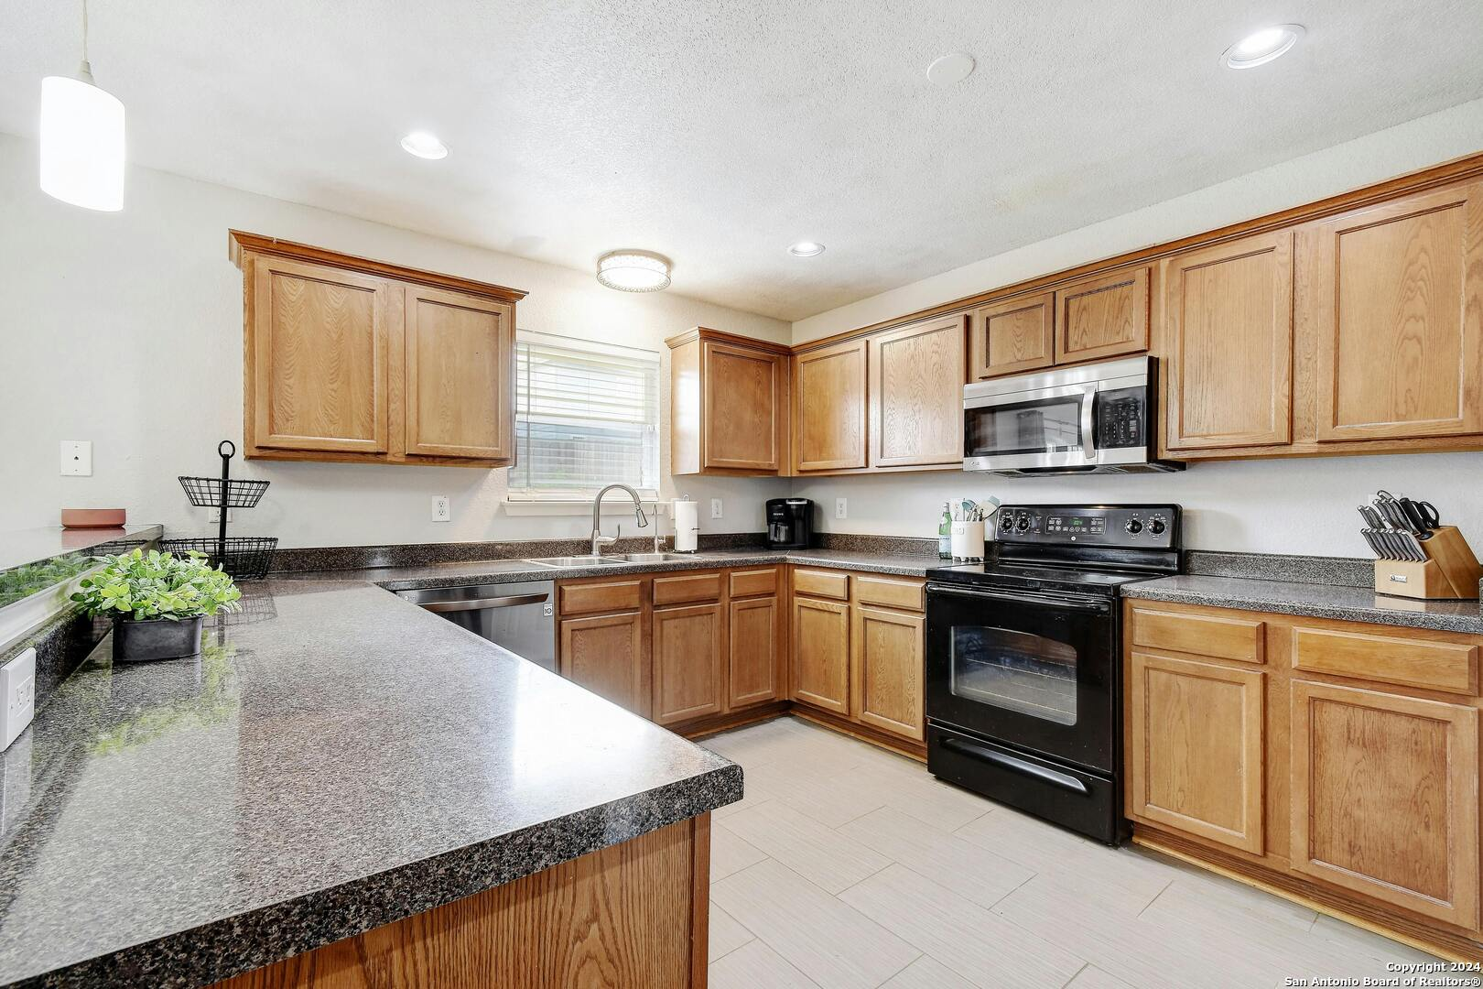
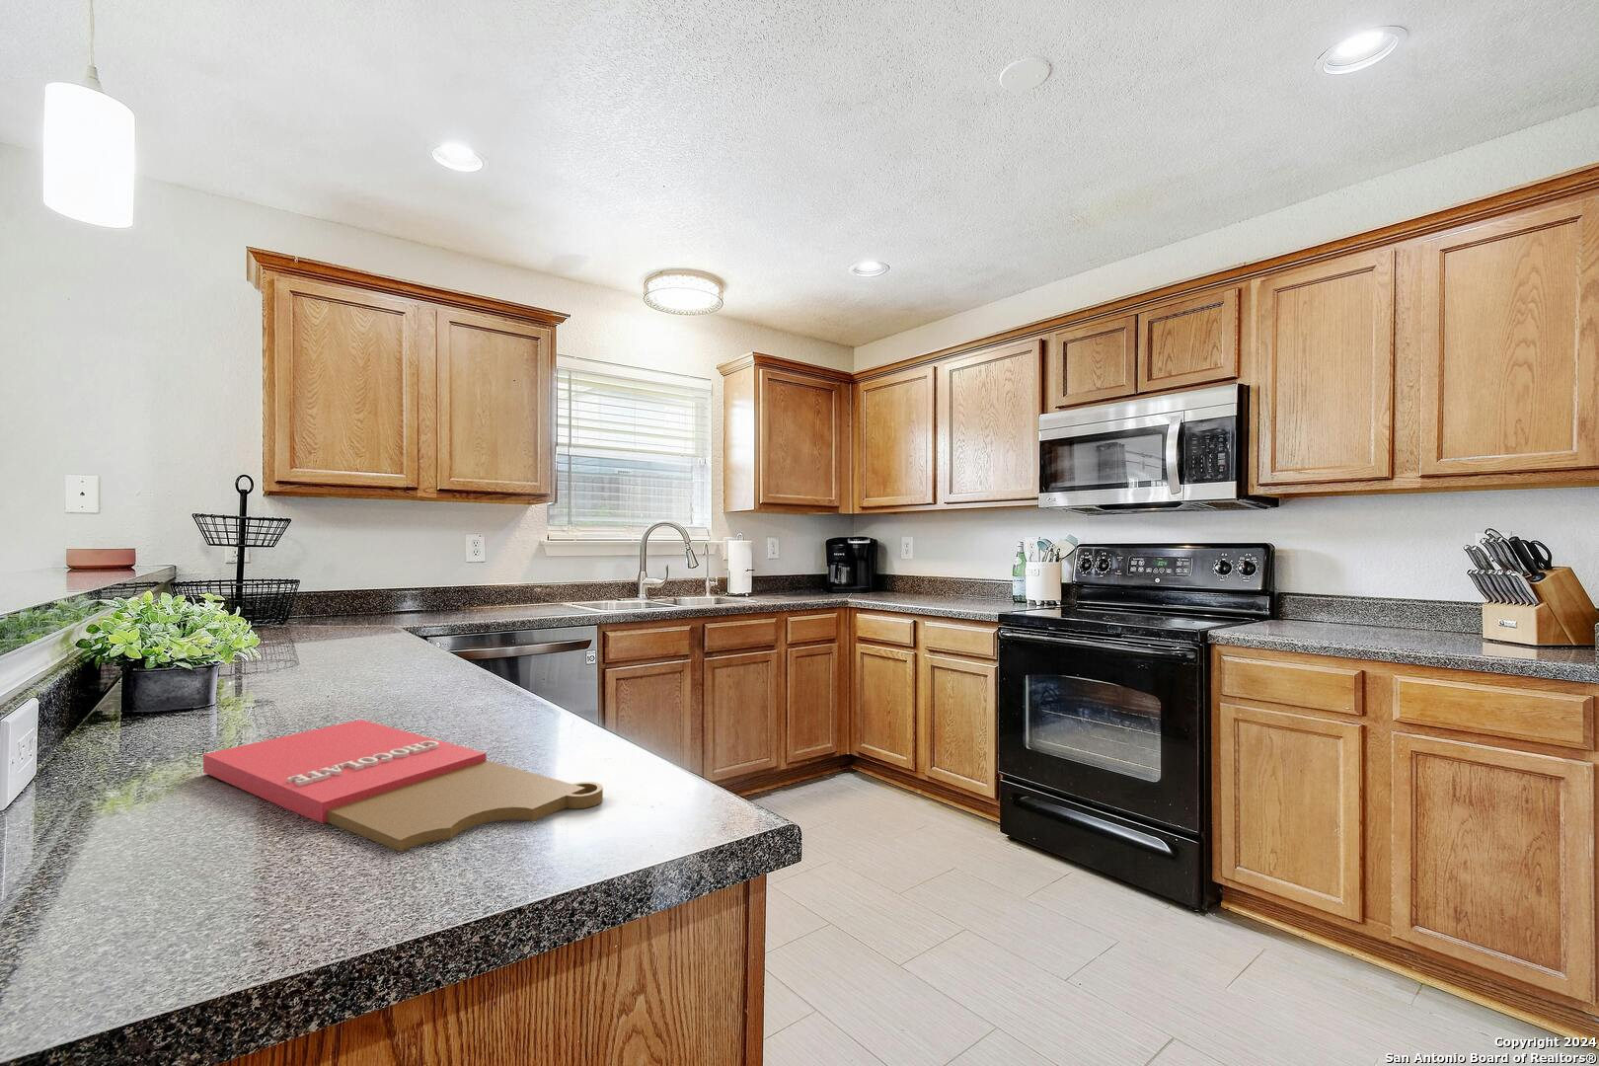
+ cutting board [202,719,604,853]
